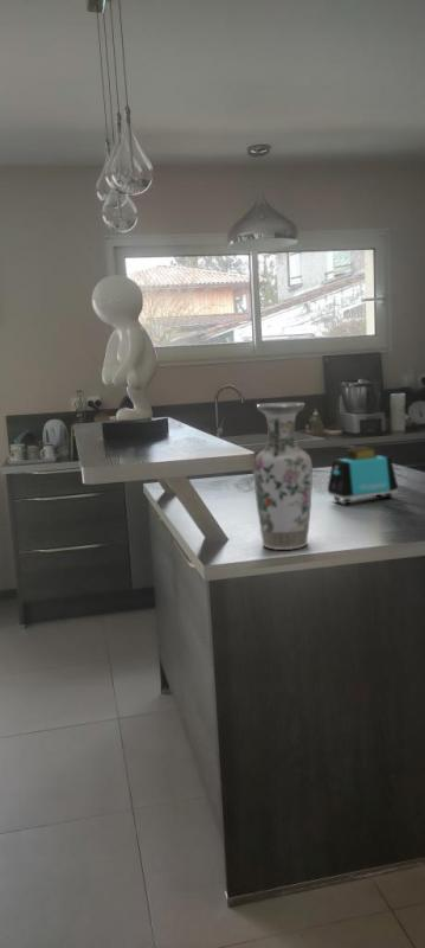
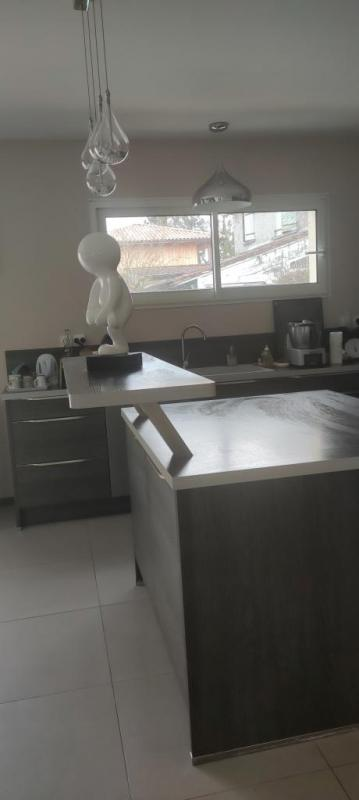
- vase [252,402,314,551]
- toaster [327,446,399,505]
